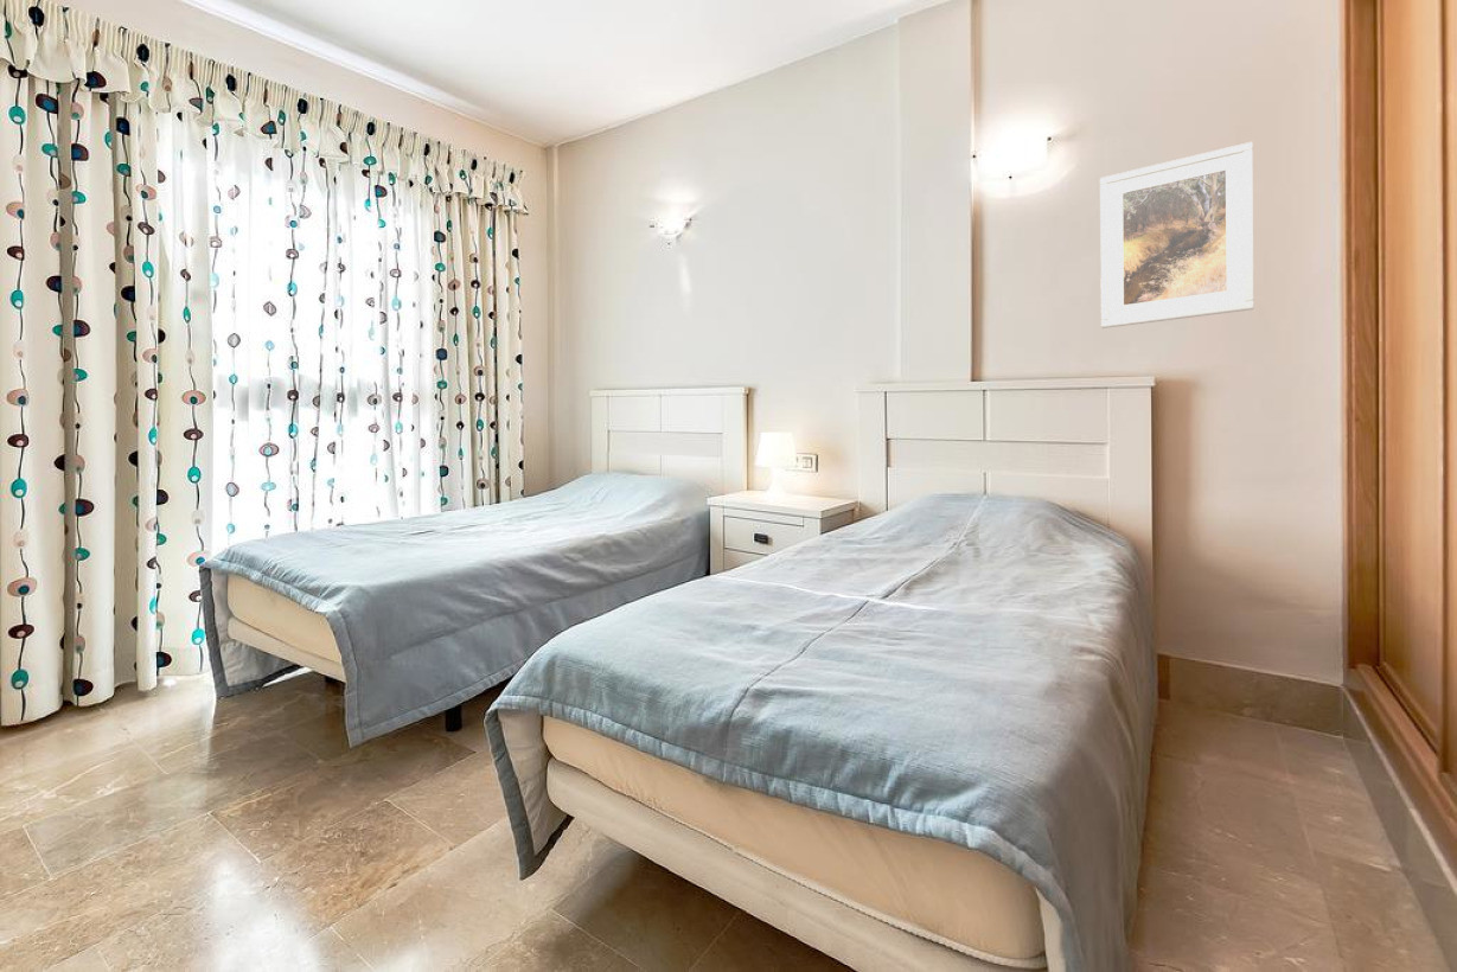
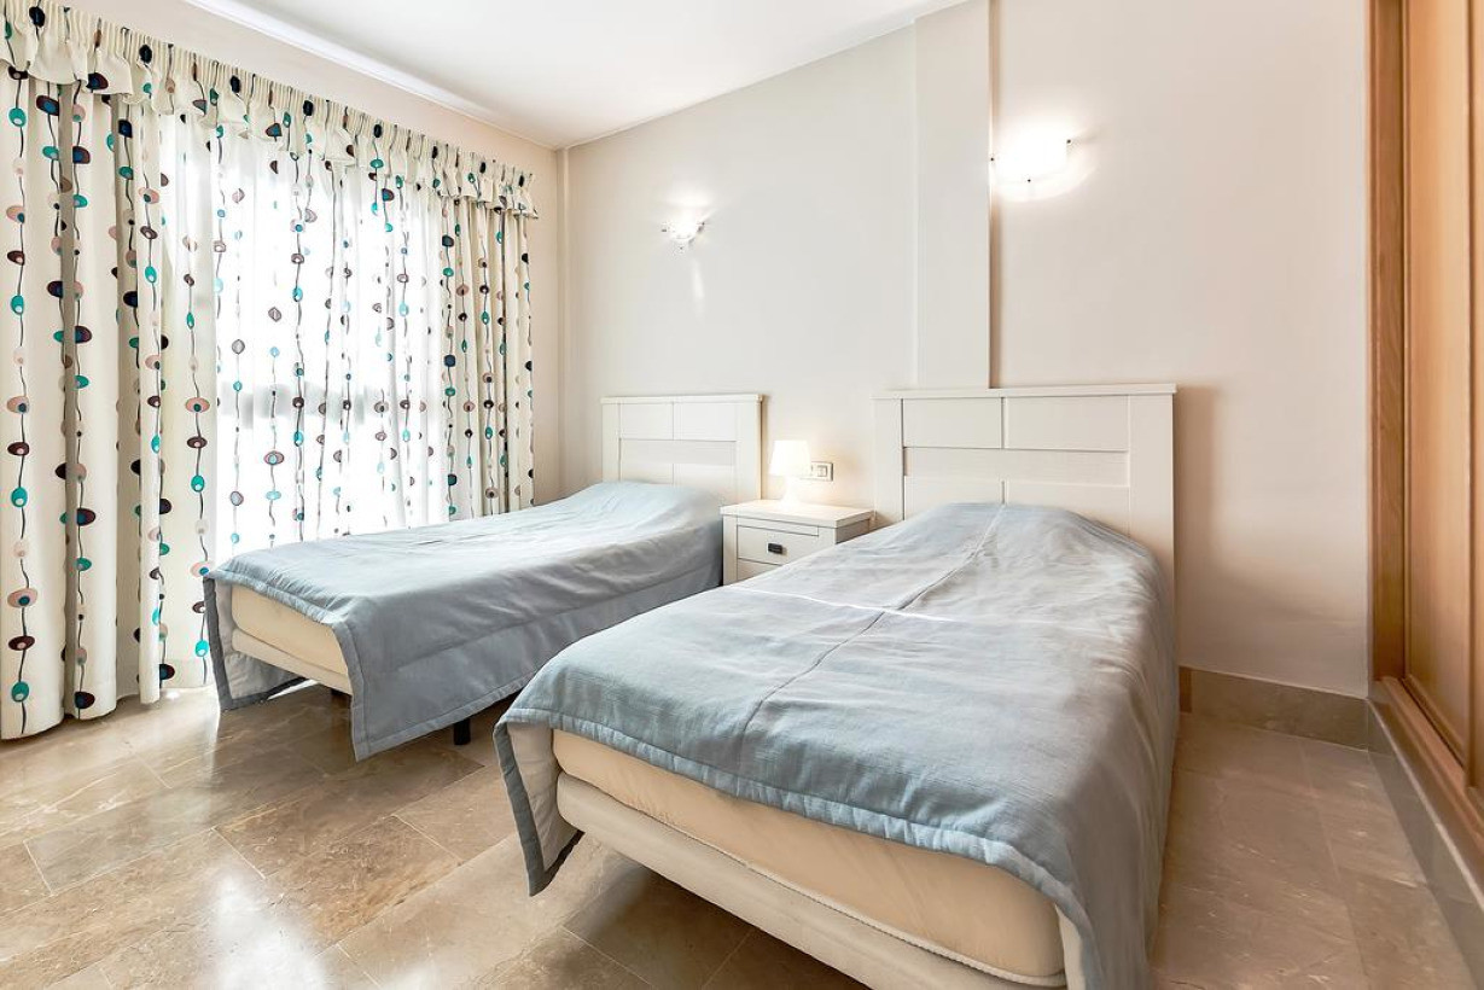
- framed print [1099,141,1255,330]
